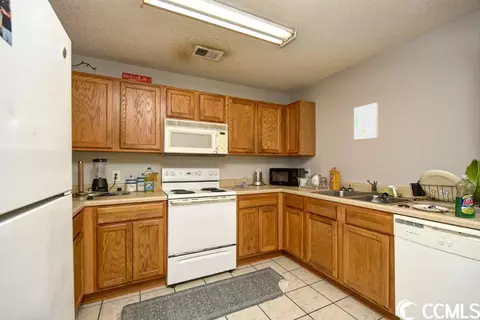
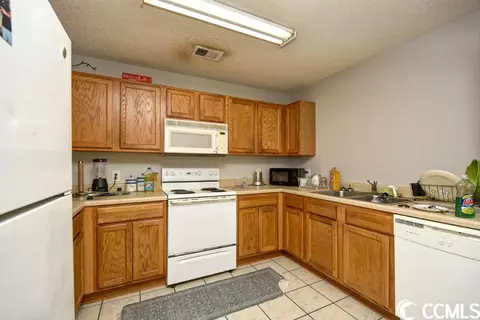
- wall art [353,102,379,141]
